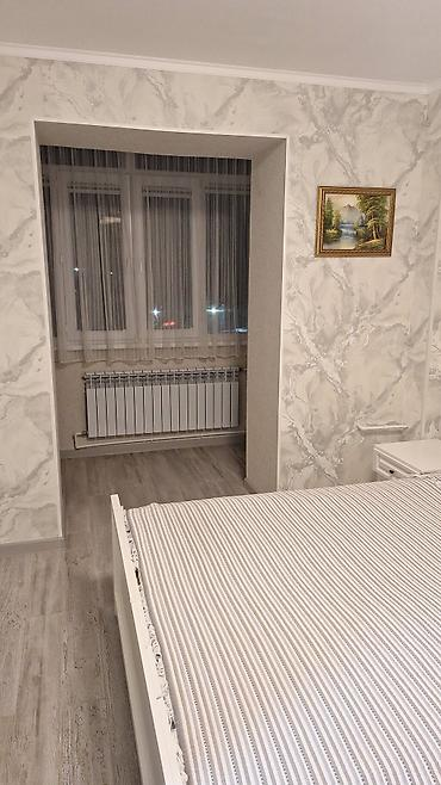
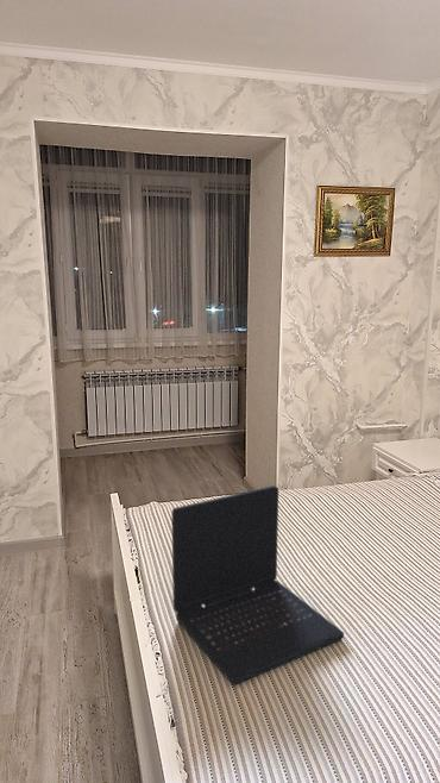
+ laptop [171,484,345,687]
